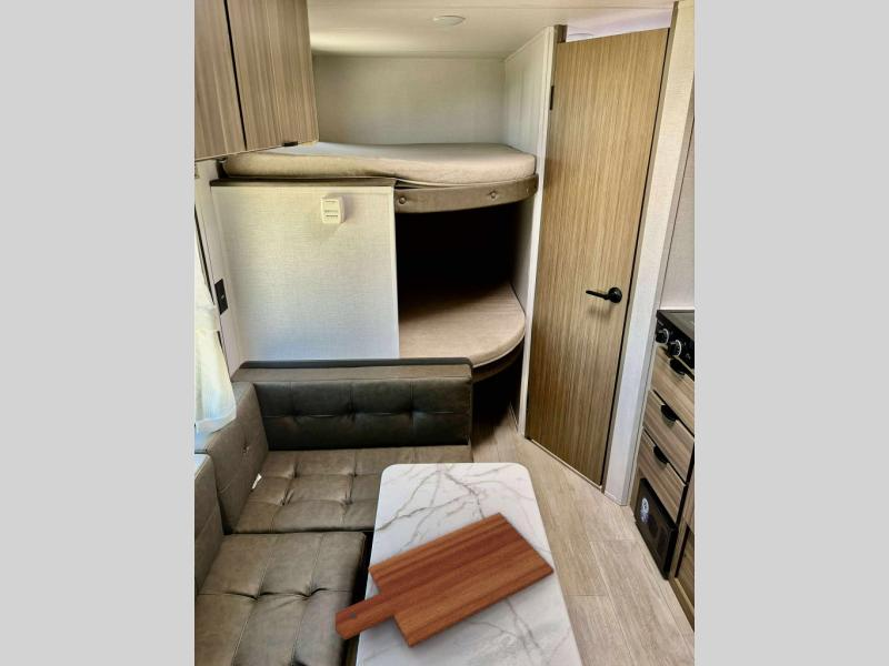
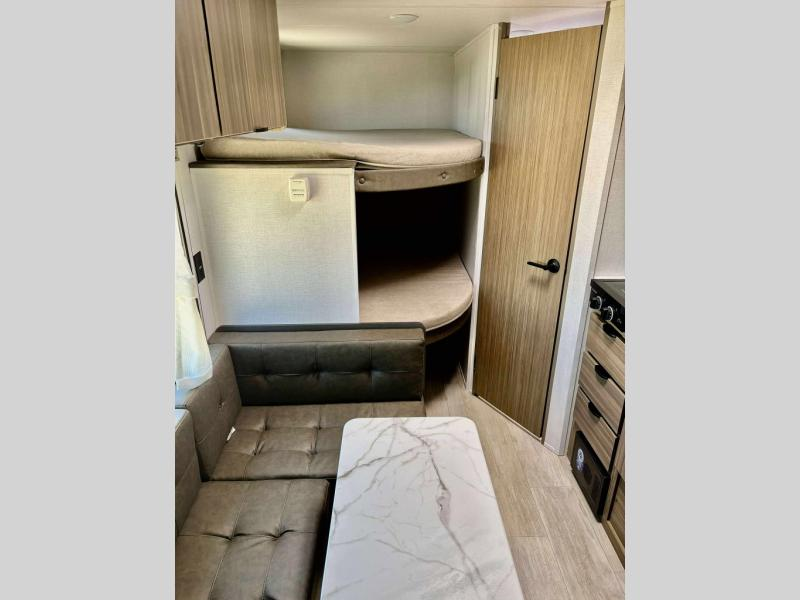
- cutting board [334,512,556,649]
